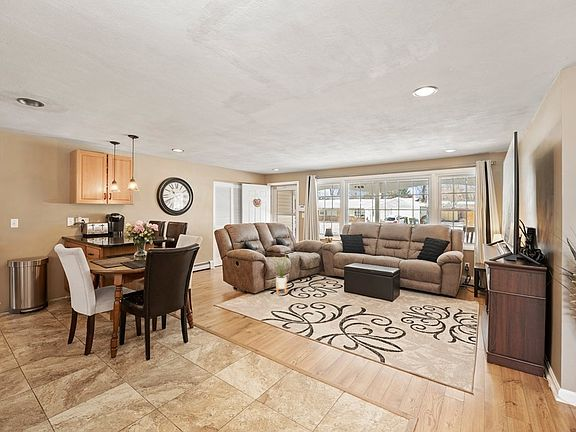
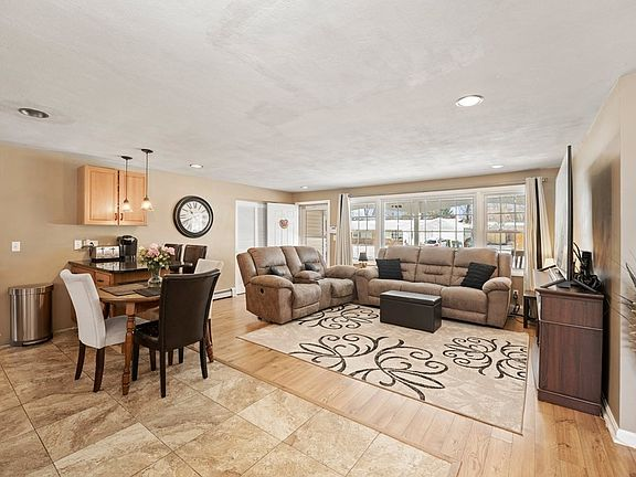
- house plant [272,254,293,295]
